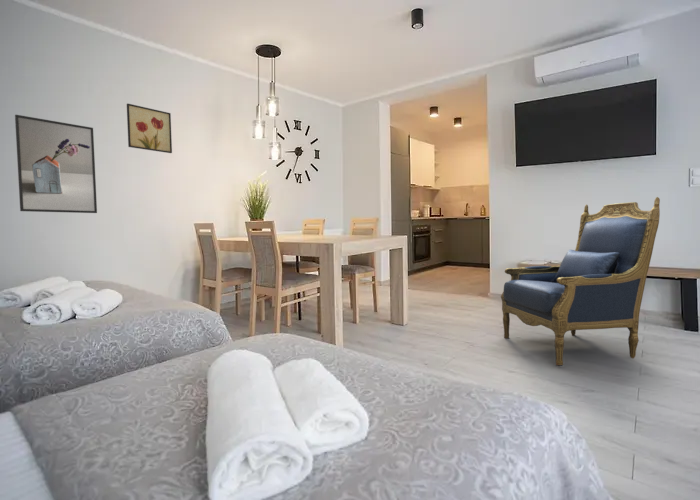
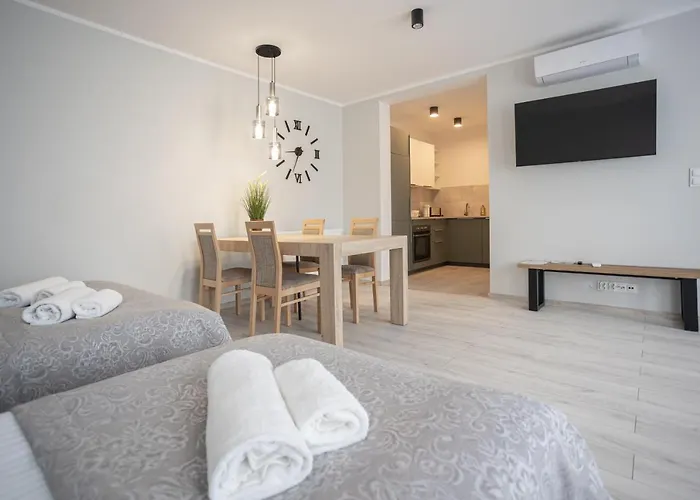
- wall art [126,103,173,154]
- armchair [500,196,661,367]
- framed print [14,114,98,214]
